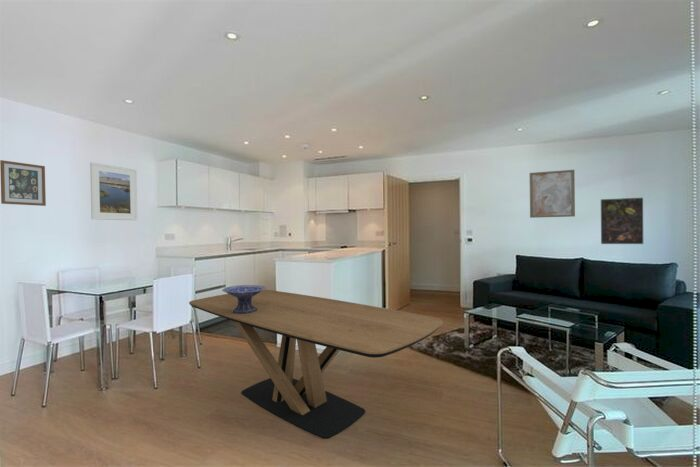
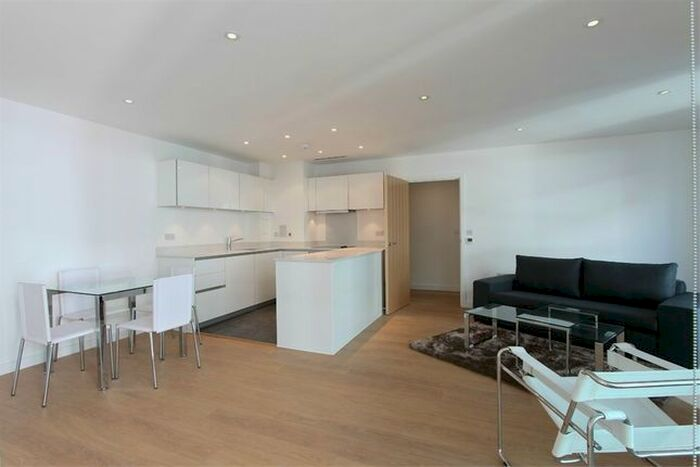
- decorative bowl [221,284,267,314]
- wall art [0,159,47,207]
- wall art [529,169,576,219]
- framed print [600,197,644,245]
- dining table [188,289,444,439]
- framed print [89,161,138,221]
